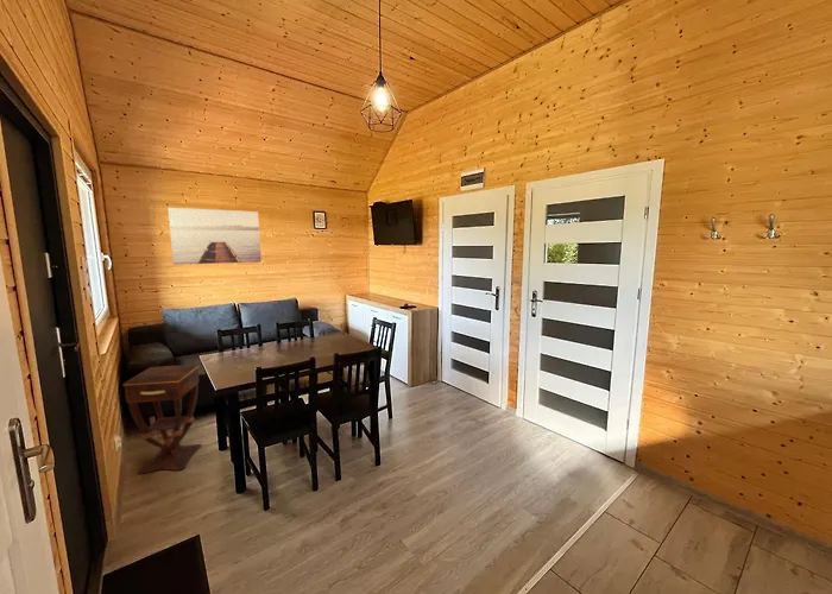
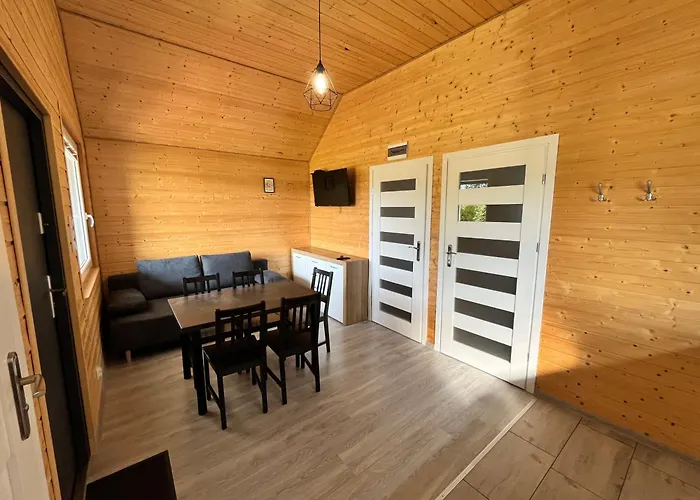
- side table [122,364,203,475]
- wall art [166,207,263,266]
